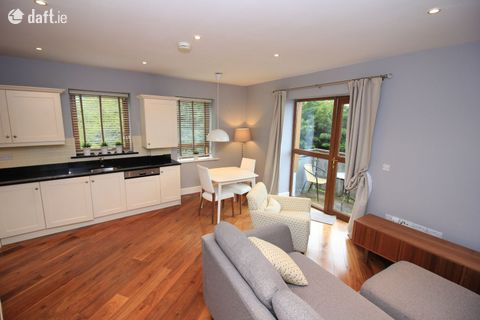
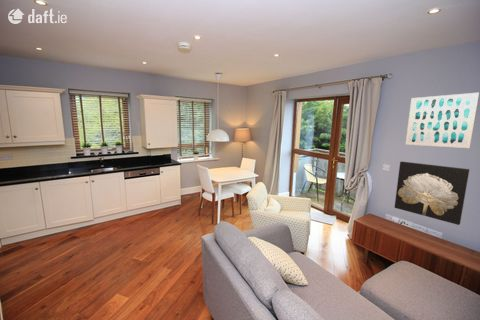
+ wall art [394,161,470,226]
+ wall art [405,92,480,149]
